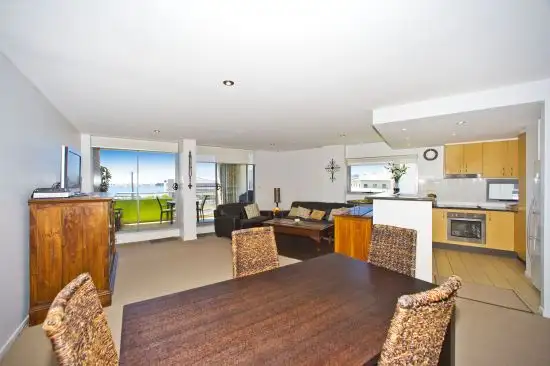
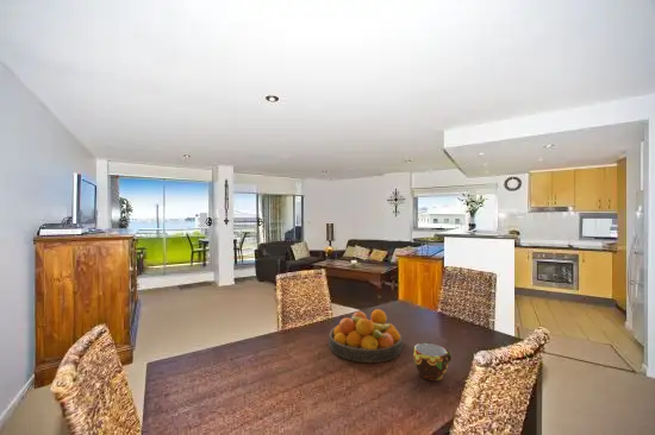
+ fruit bowl [328,308,404,364]
+ cup [412,342,453,382]
